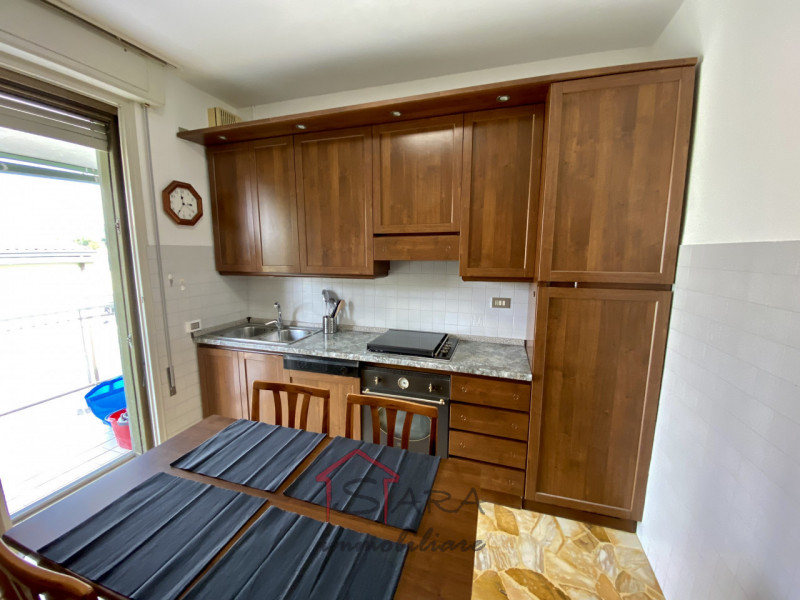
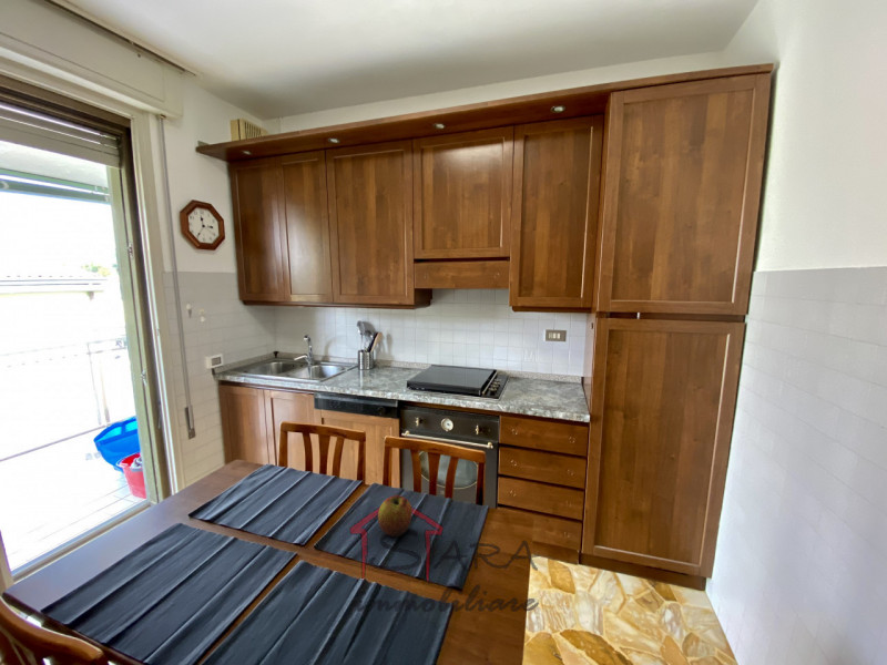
+ apple [377,494,414,538]
